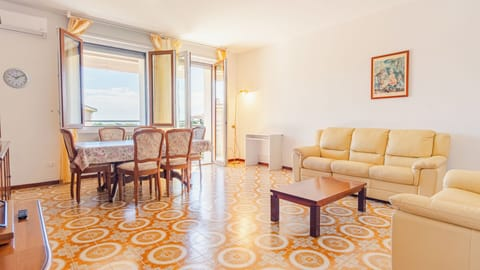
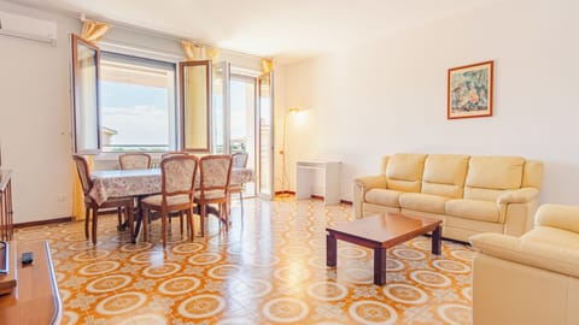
- wall clock [2,67,30,89]
